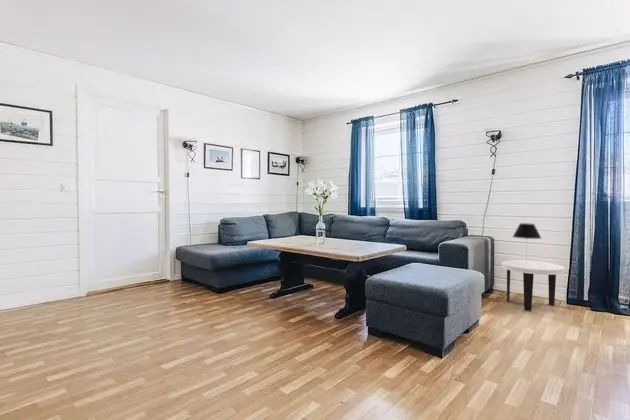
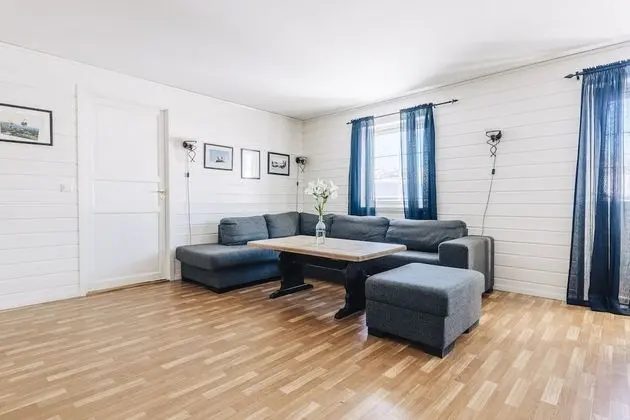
- table lamp [512,222,542,263]
- side table [500,259,566,312]
